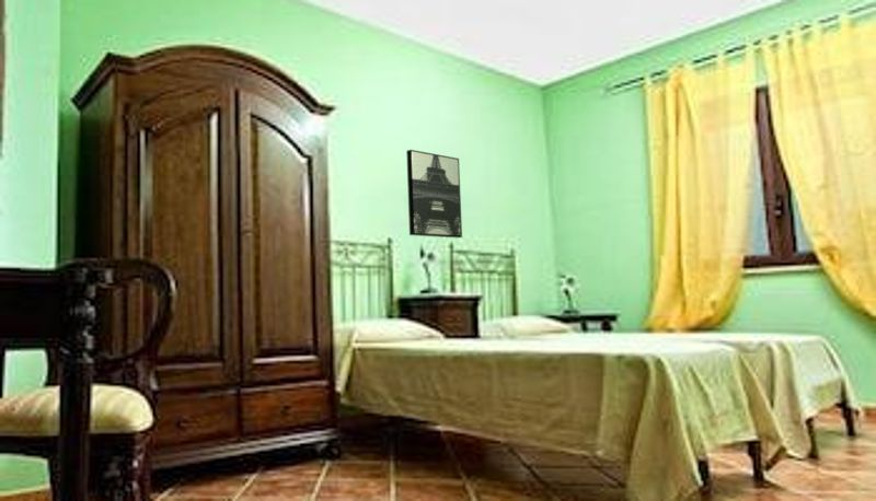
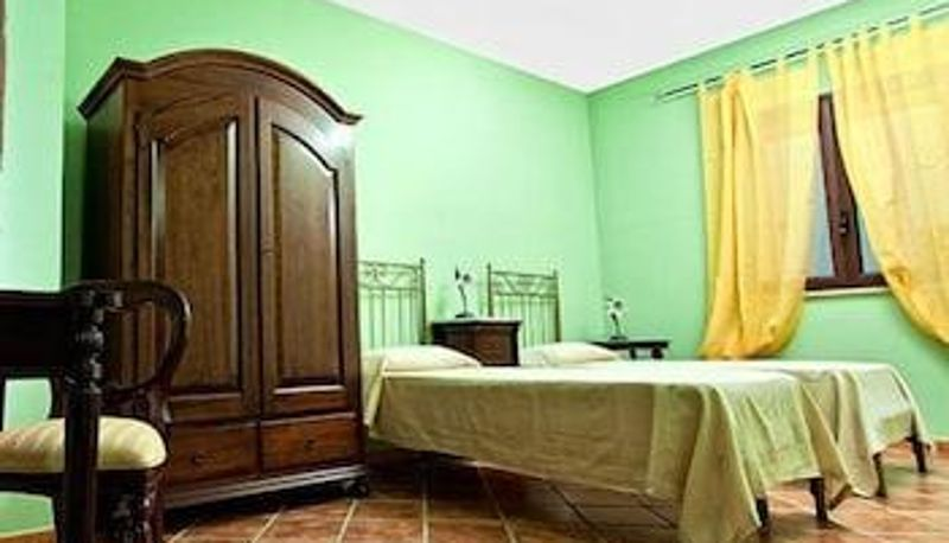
- wall art [405,149,463,240]
